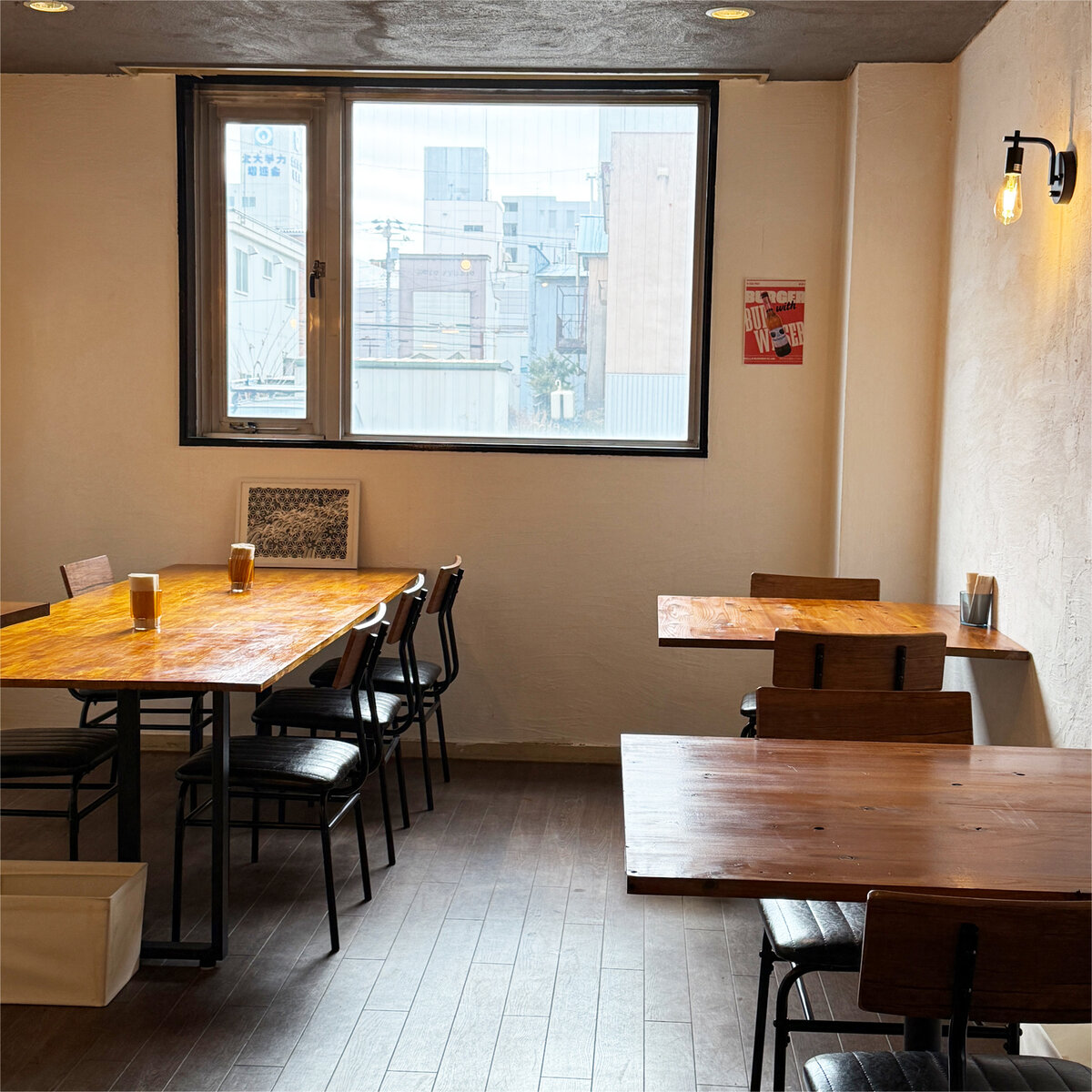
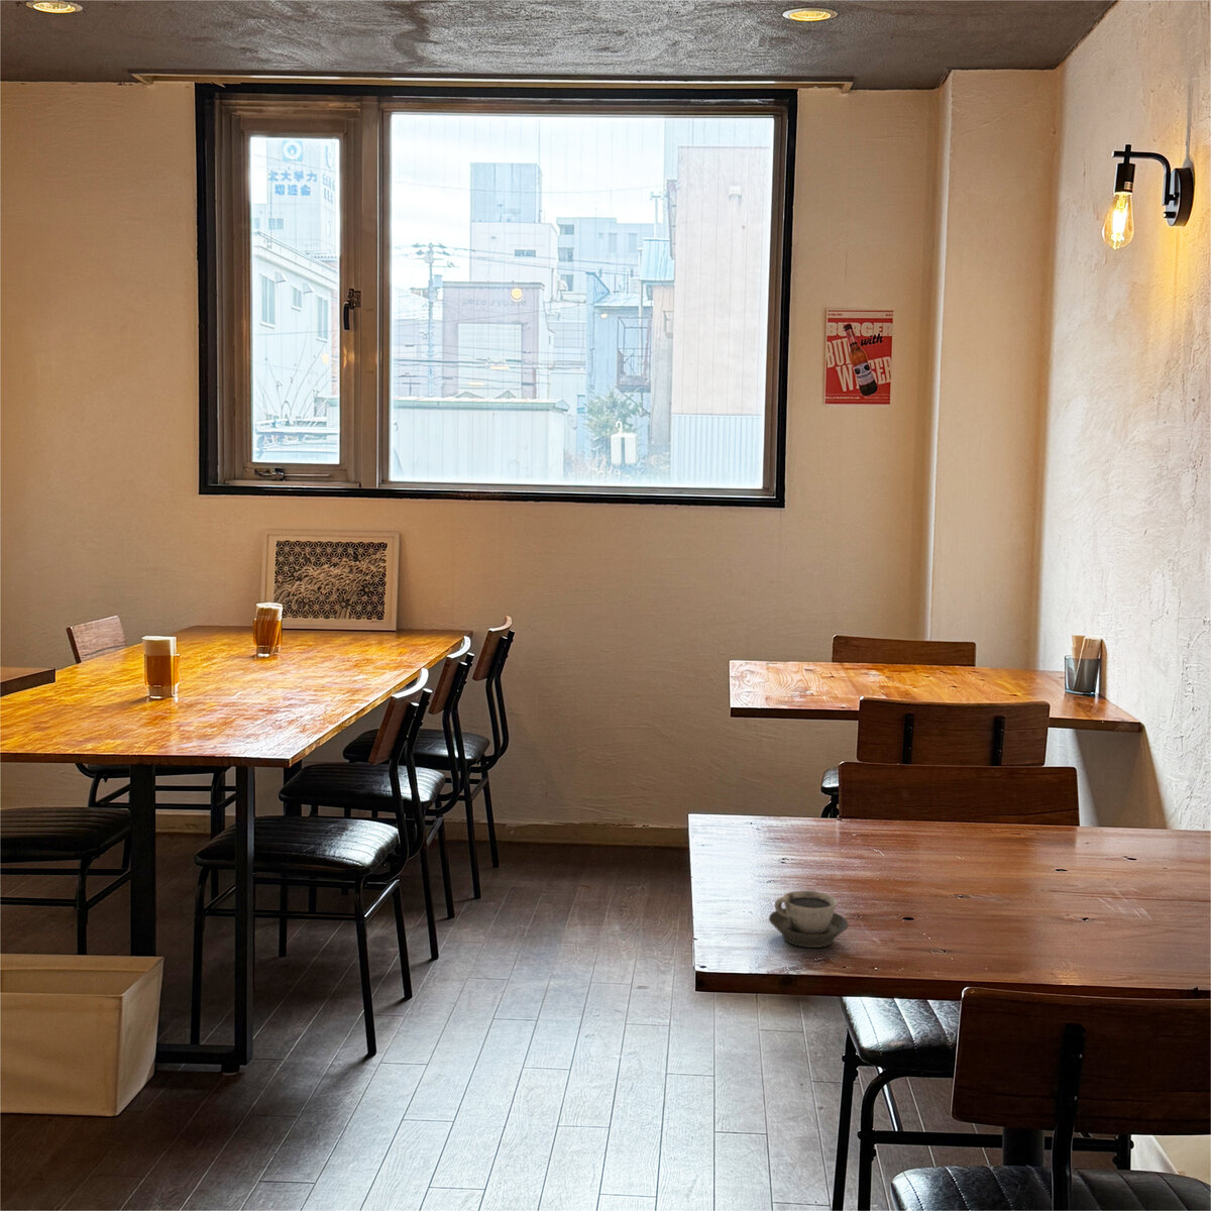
+ cup [769,889,849,948]
